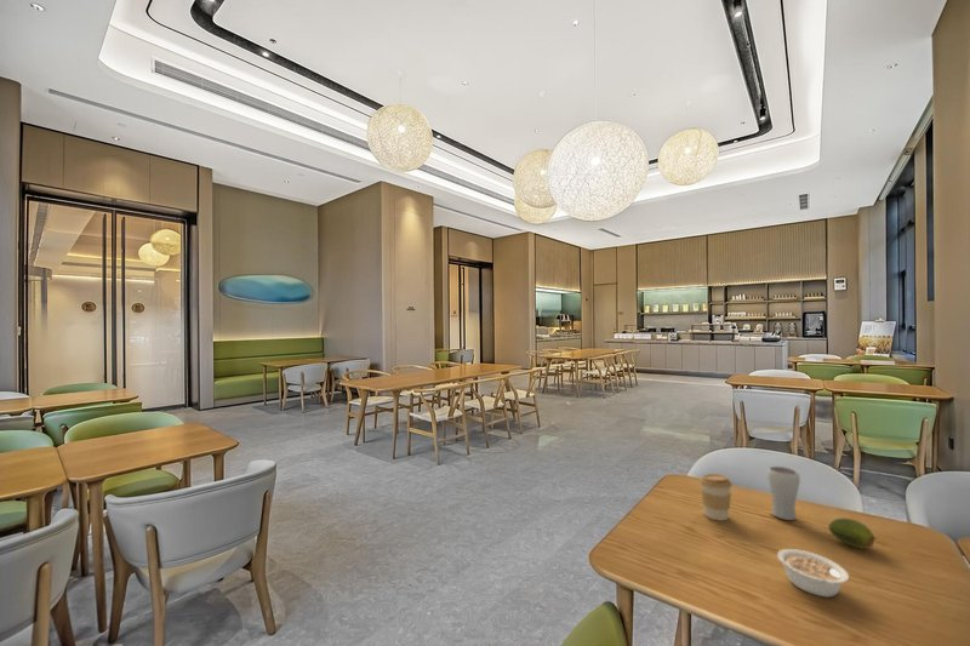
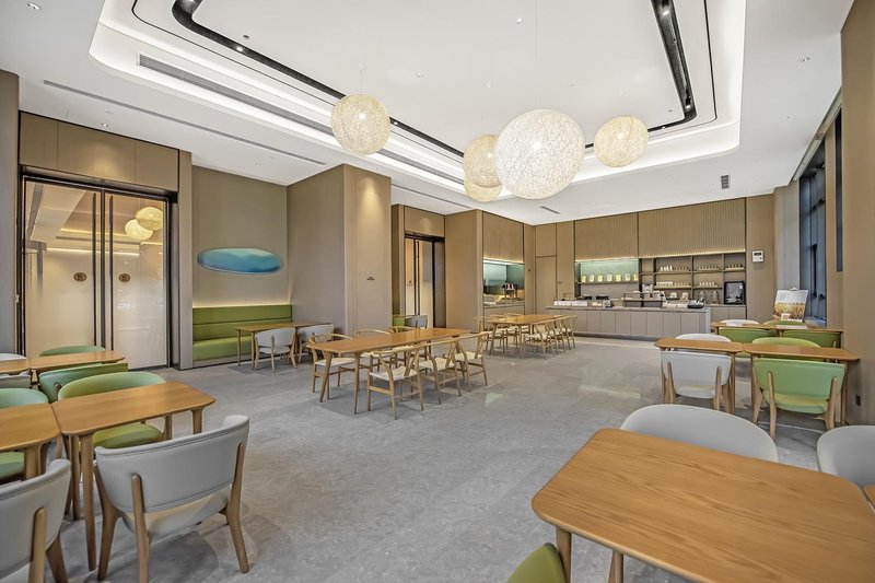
- fruit [828,518,878,550]
- drinking glass [766,465,801,521]
- legume [776,548,850,599]
- coffee cup [698,473,734,521]
